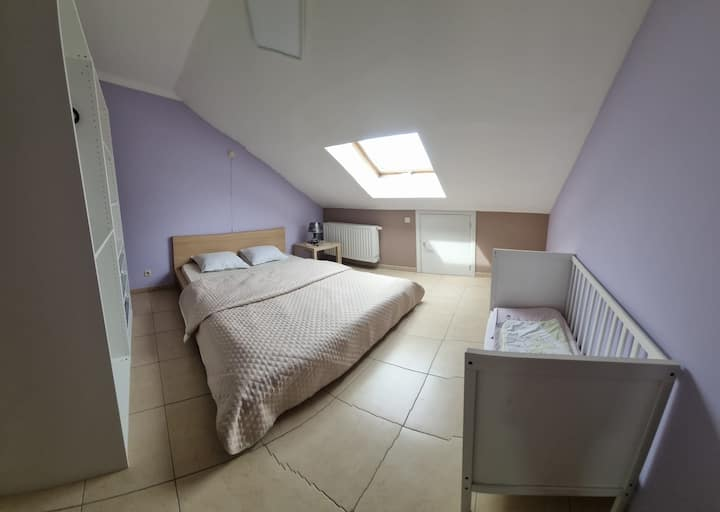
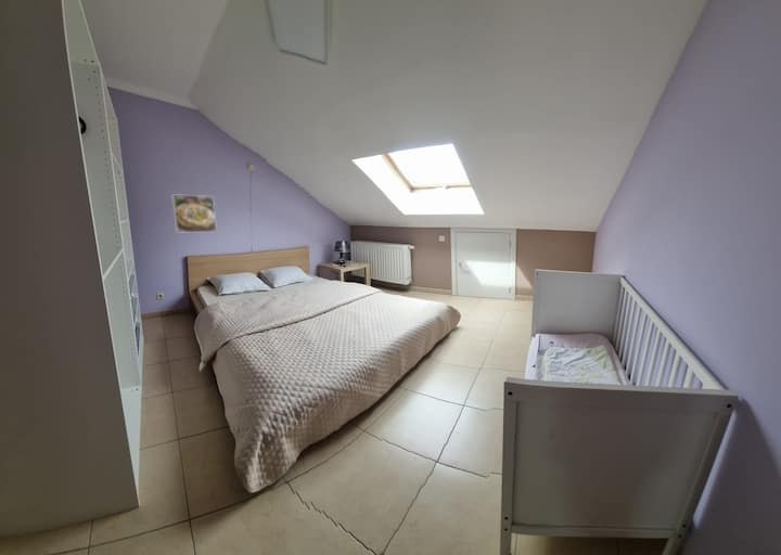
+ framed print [171,193,218,233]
